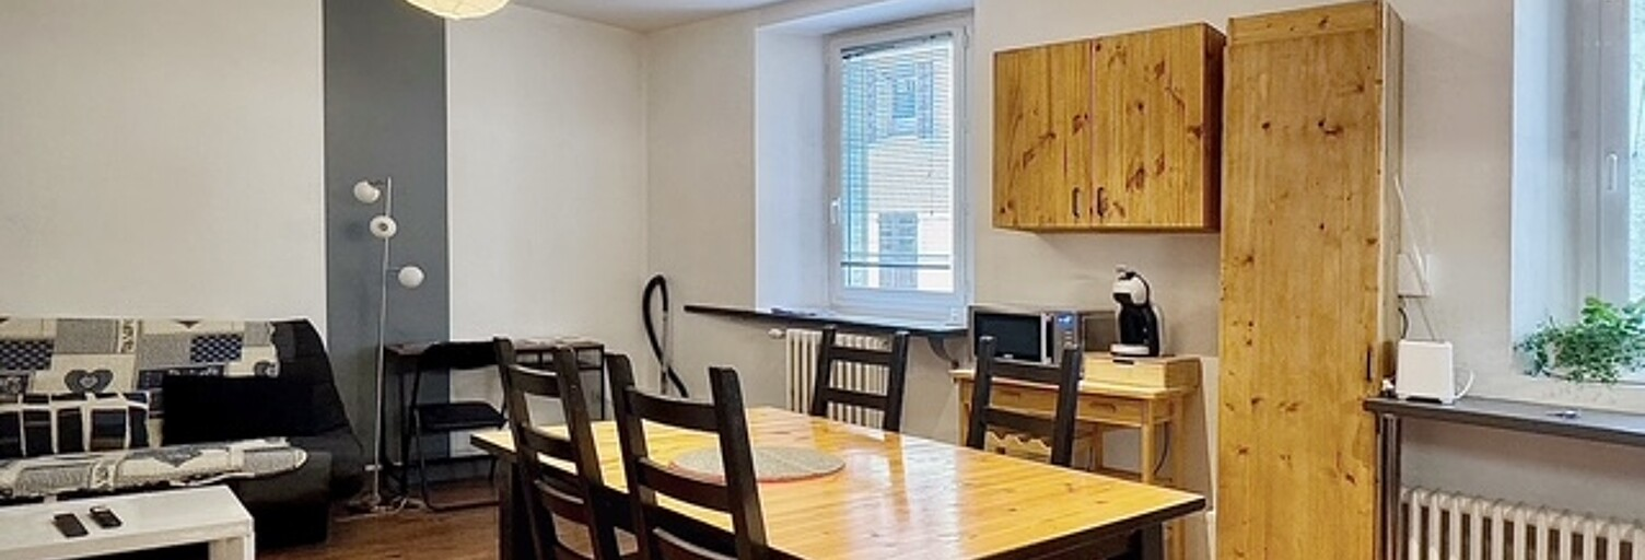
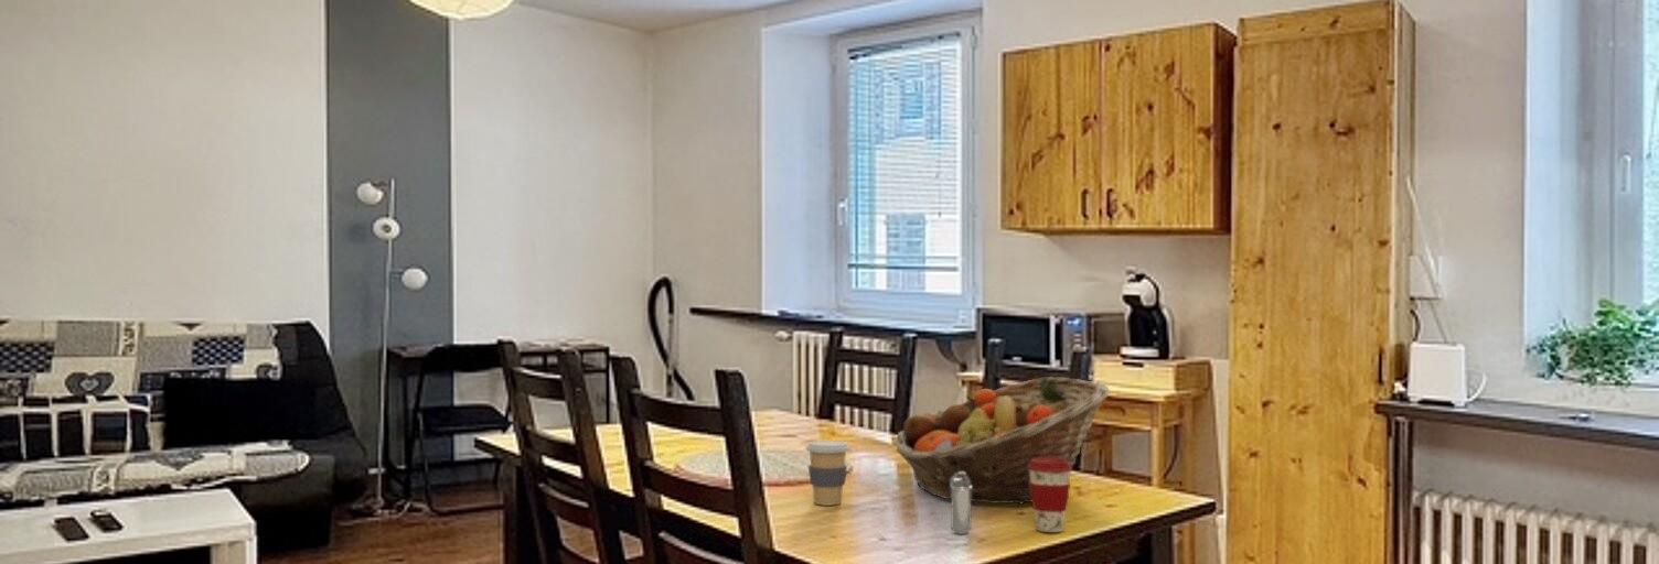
+ shaker [951,473,972,535]
+ fruit basket [893,376,1111,506]
+ coffee cup [804,440,852,506]
+ coffee cup [1027,457,1073,533]
